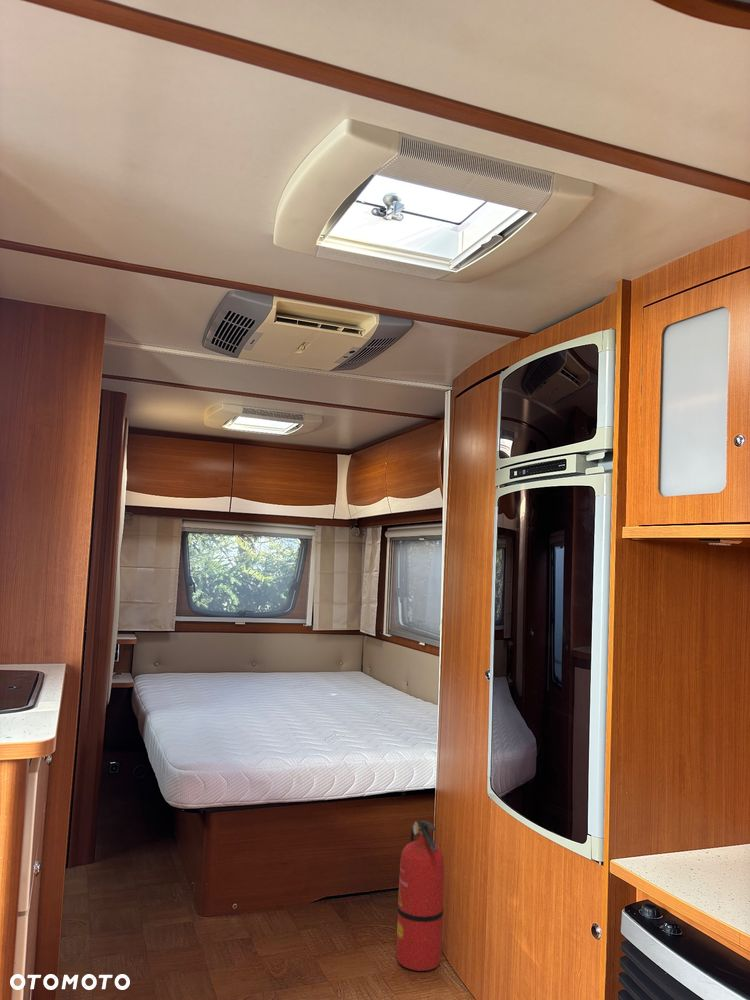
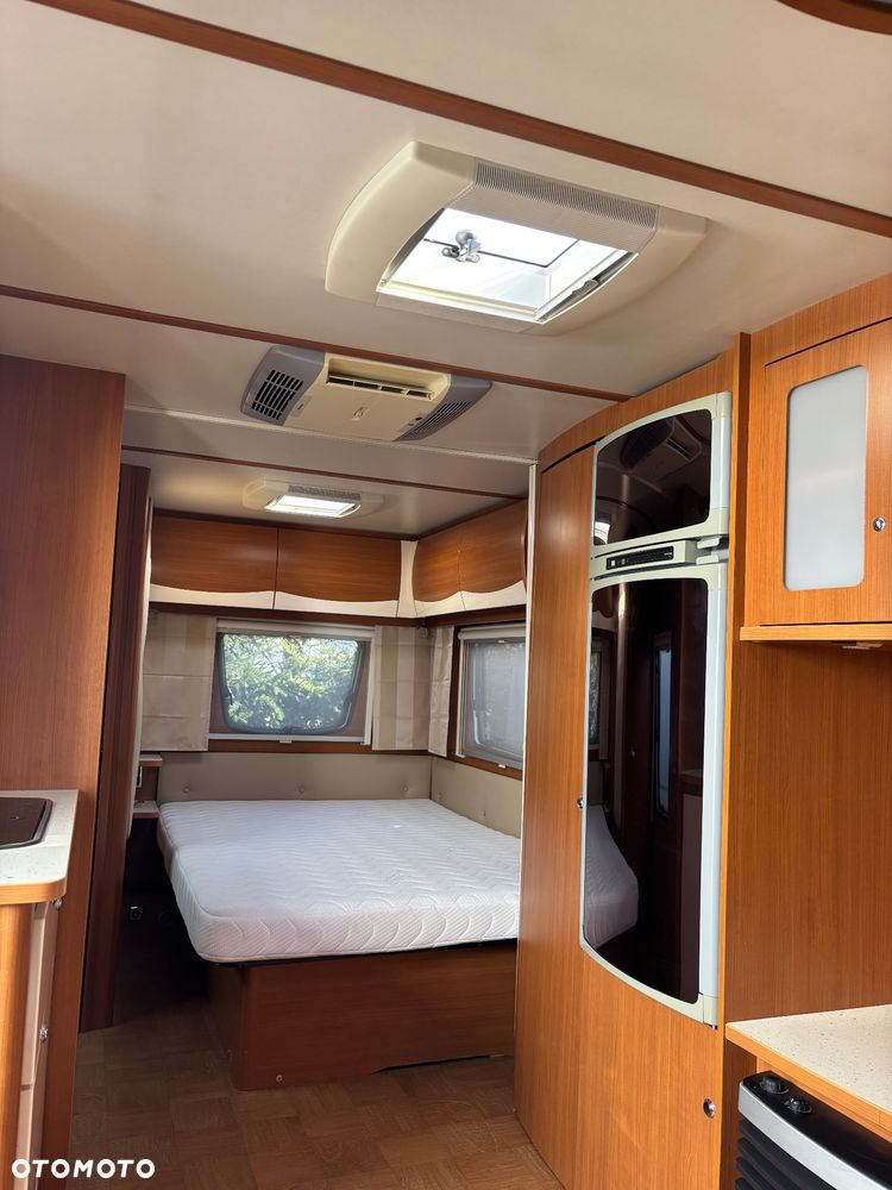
- fire extinguisher [395,819,445,972]
